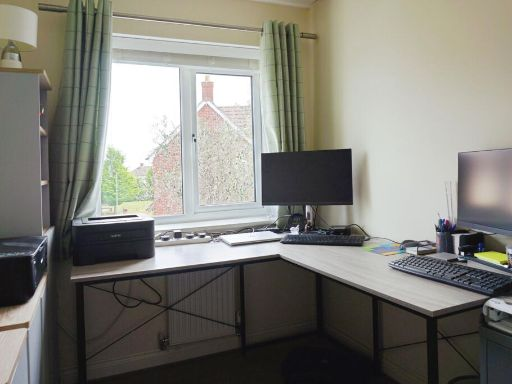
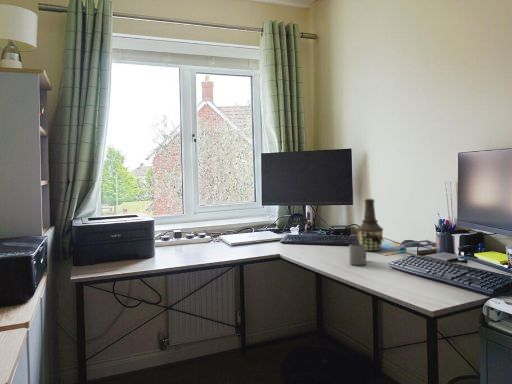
+ bottle [356,198,385,252]
+ mug [348,243,367,266]
